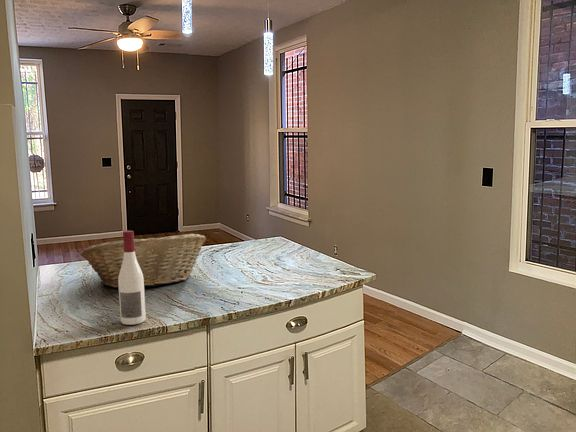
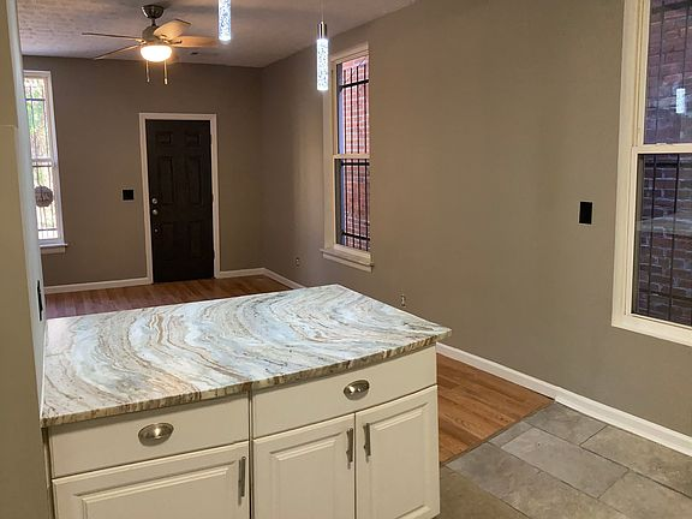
- alcohol [118,230,147,326]
- fruit basket [79,233,207,289]
